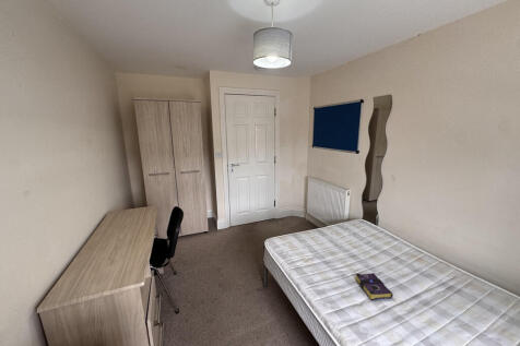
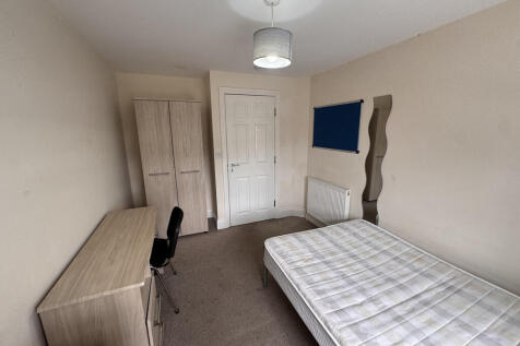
- book [355,272,394,301]
